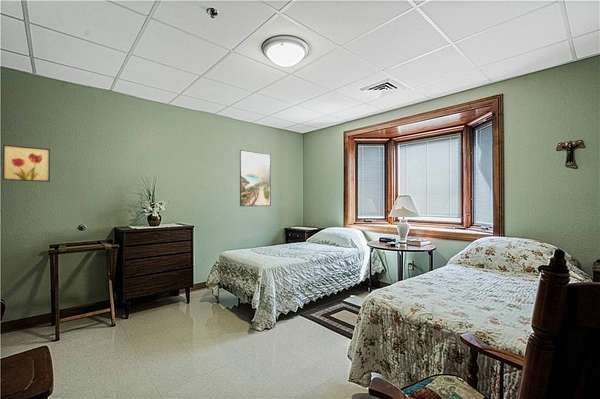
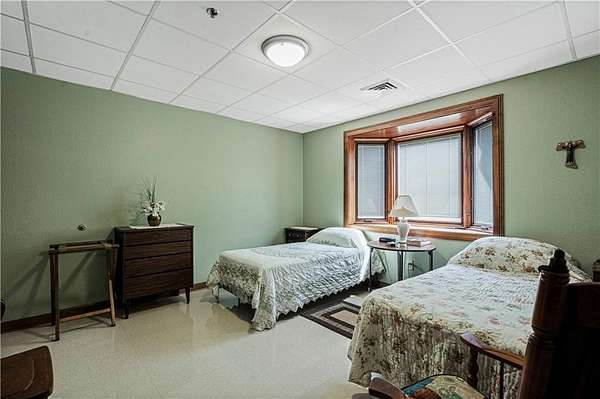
- wall art [2,144,51,183]
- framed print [239,149,272,207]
